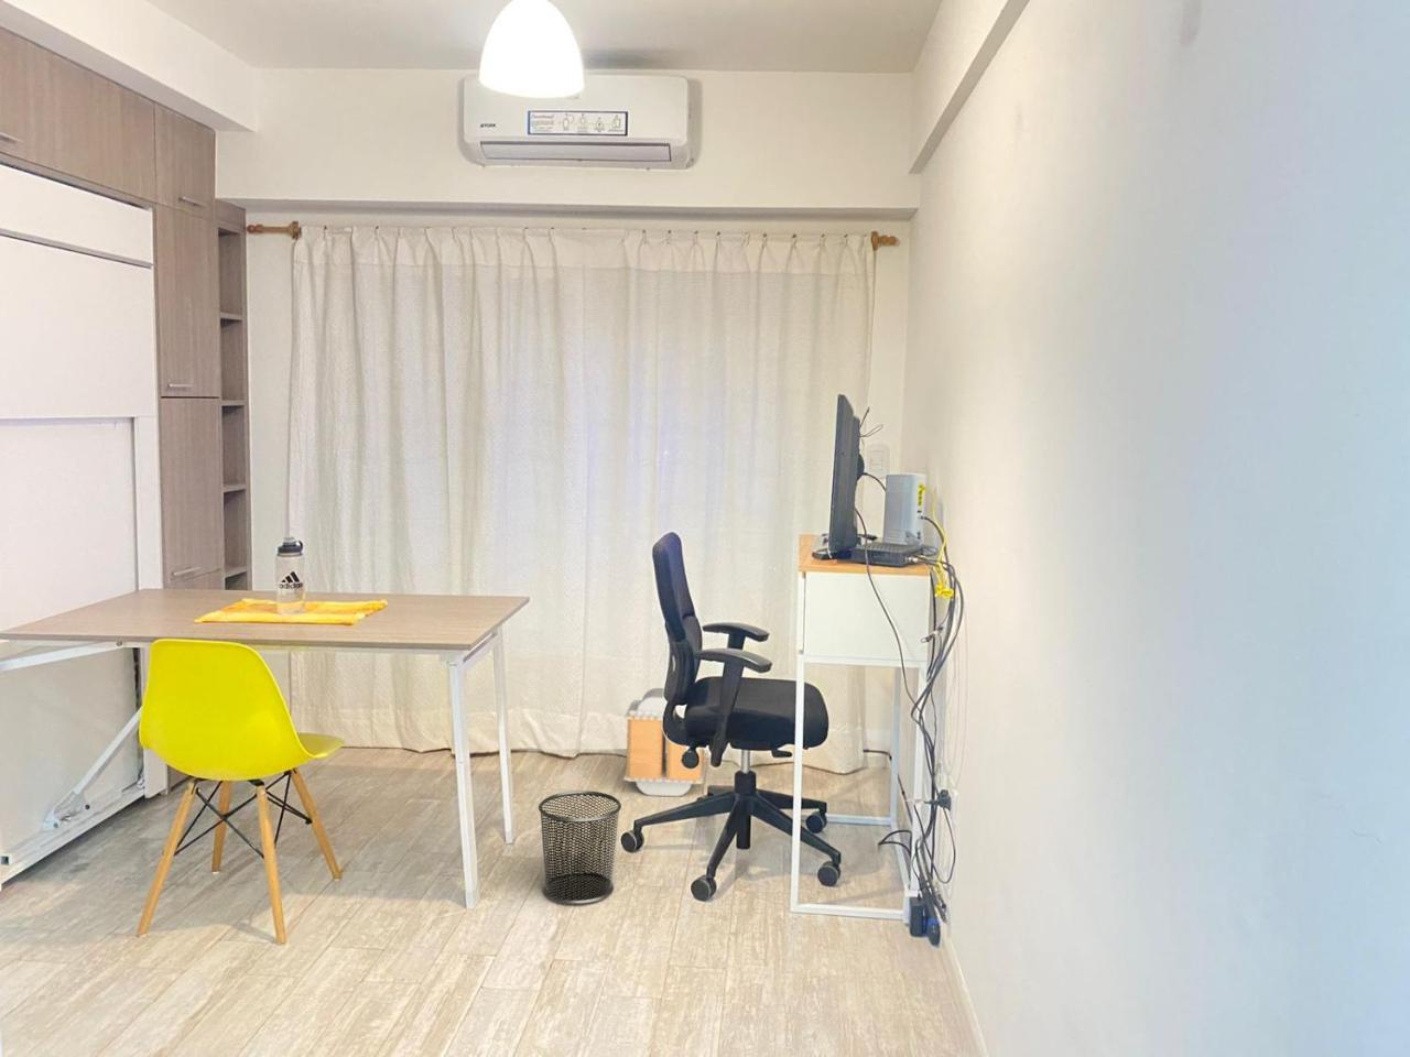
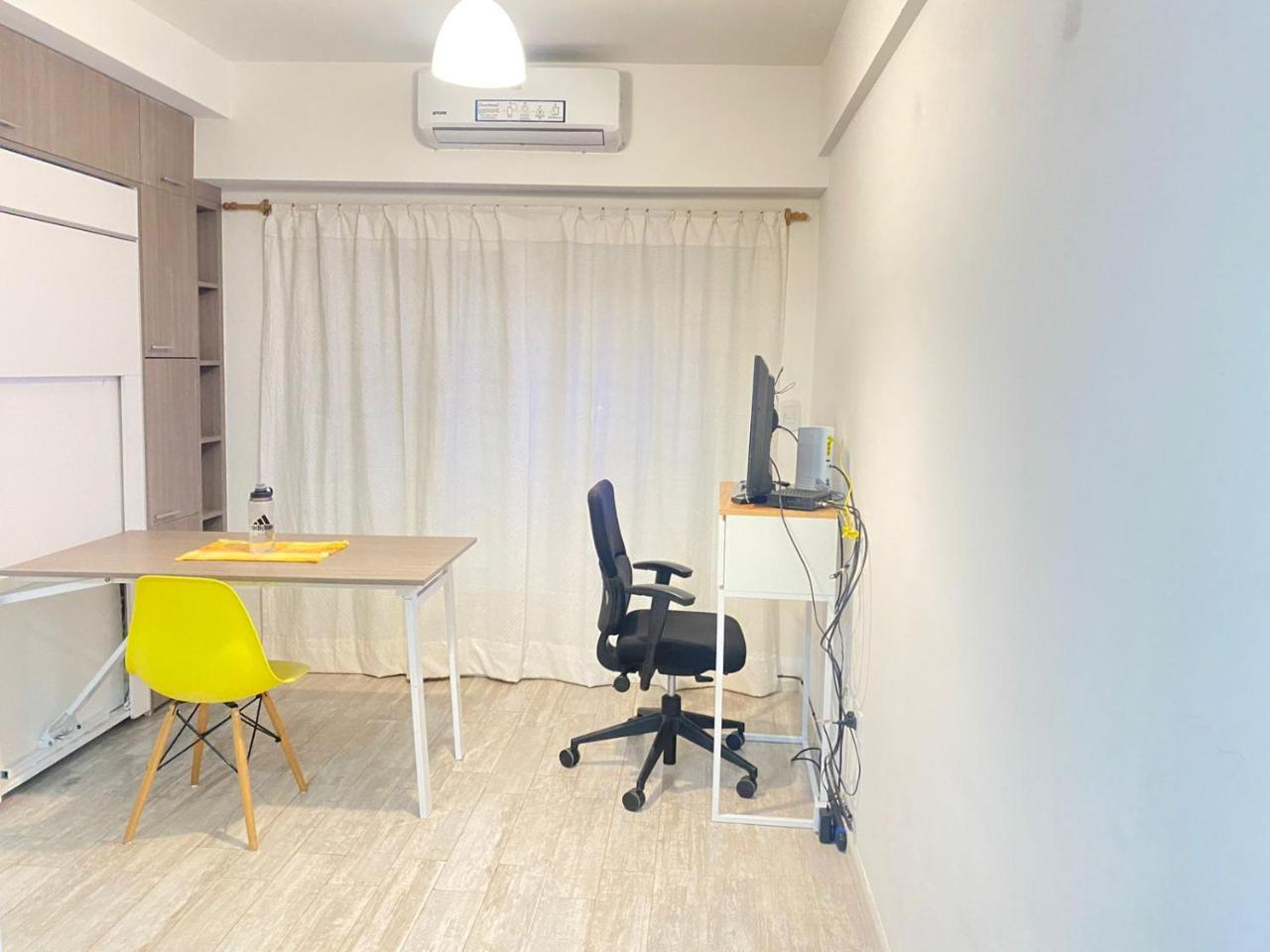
- waste bin [537,789,623,905]
- air purifier [623,687,707,797]
